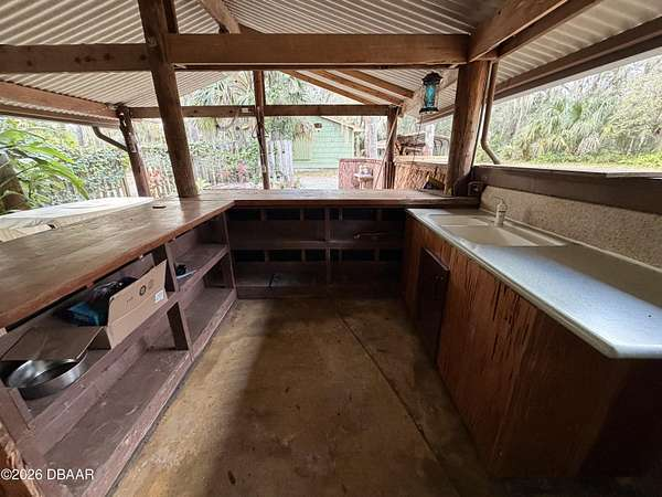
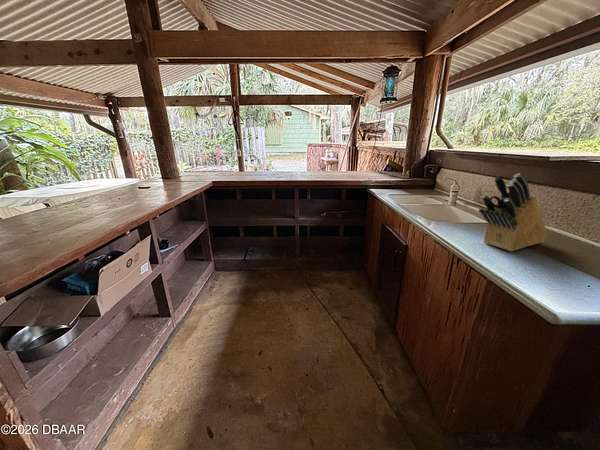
+ knife block [478,173,549,252]
